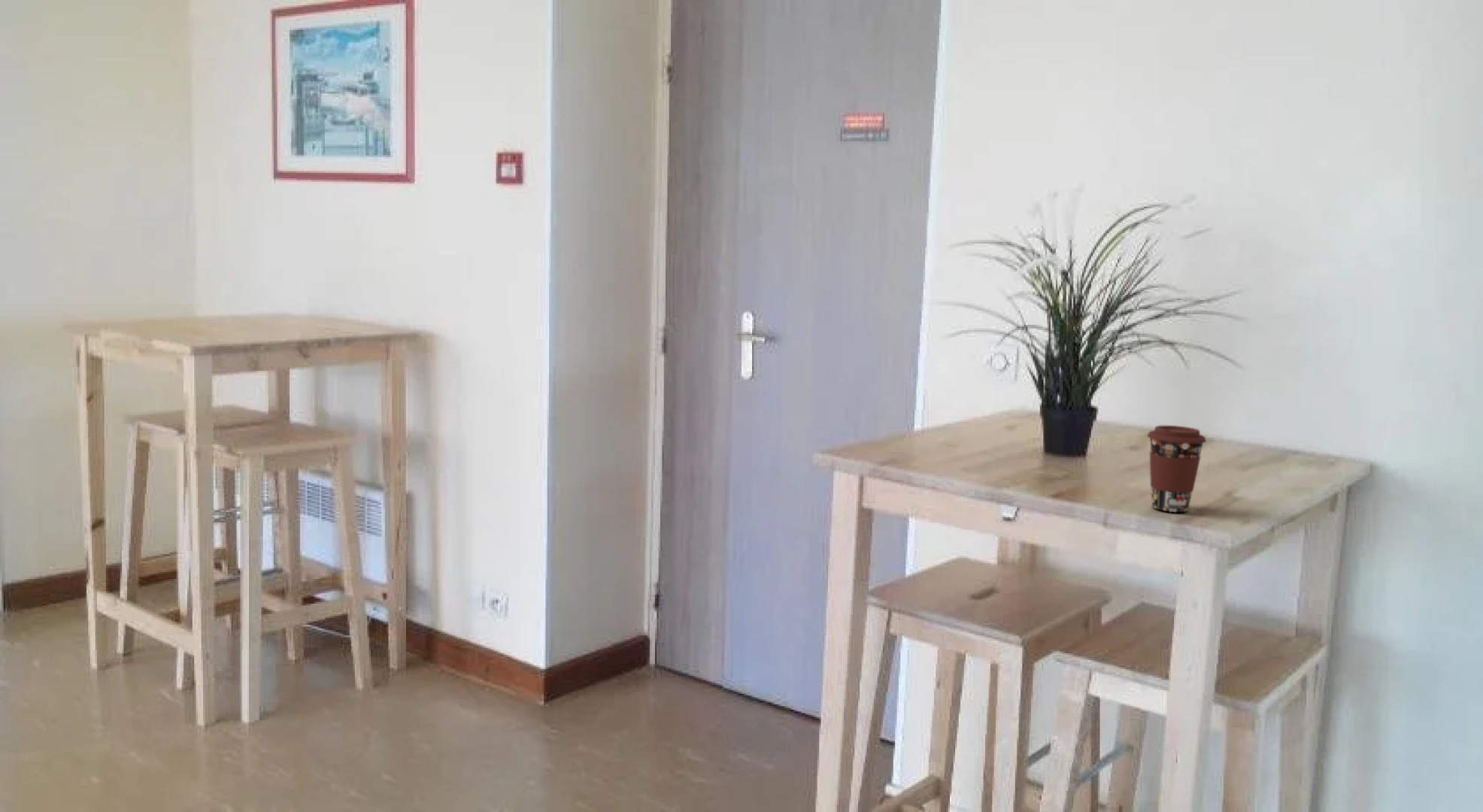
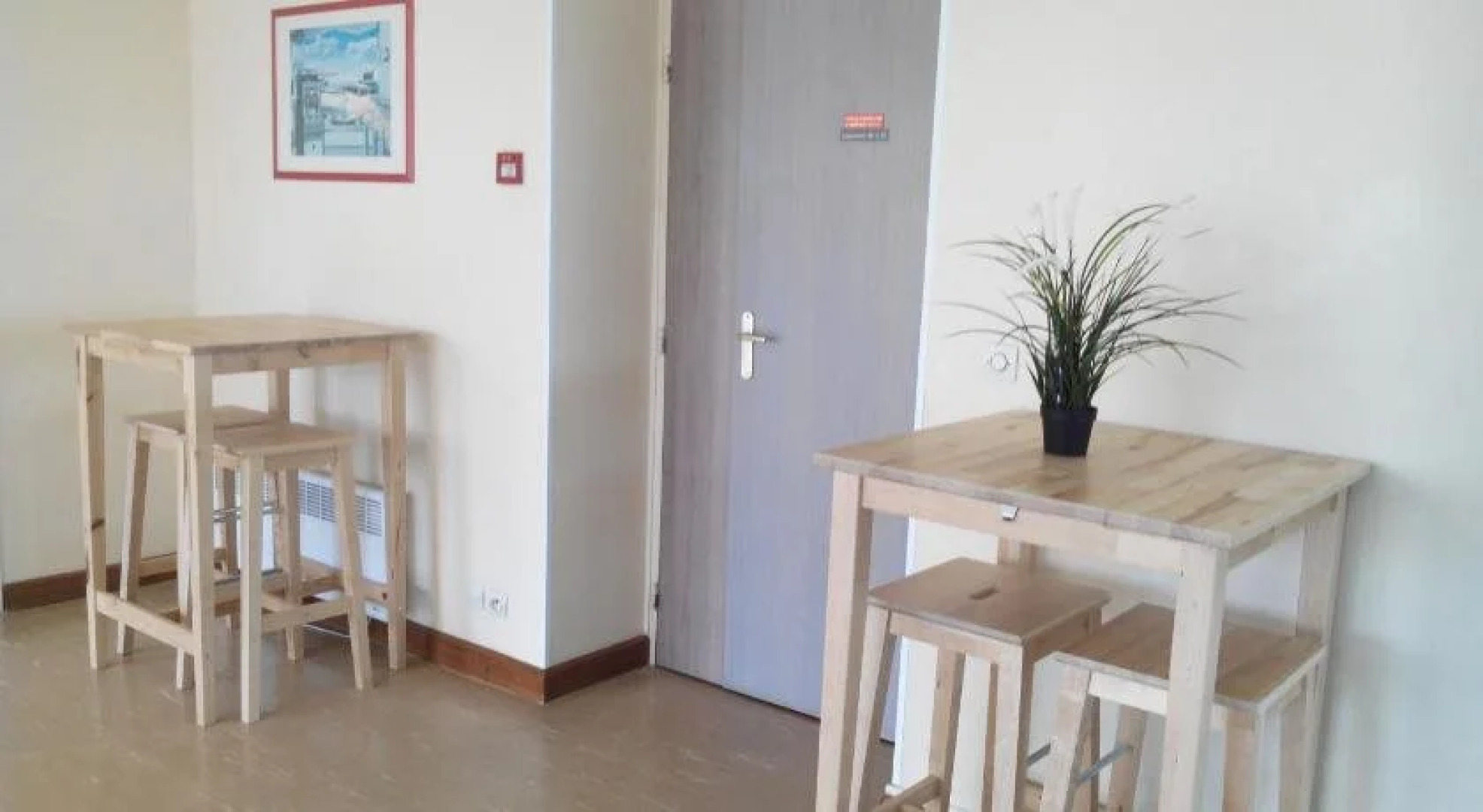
- coffee cup [1146,425,1207,513]
